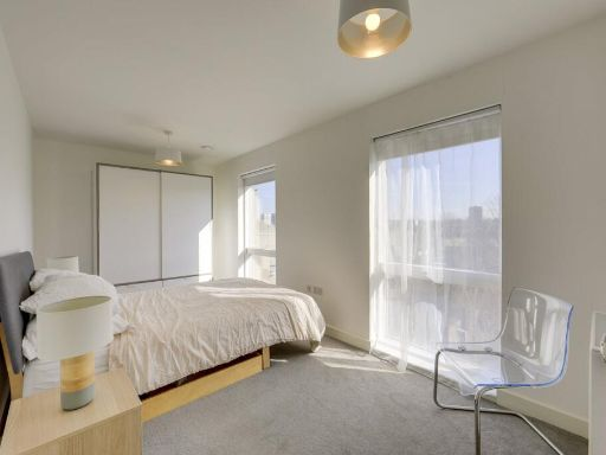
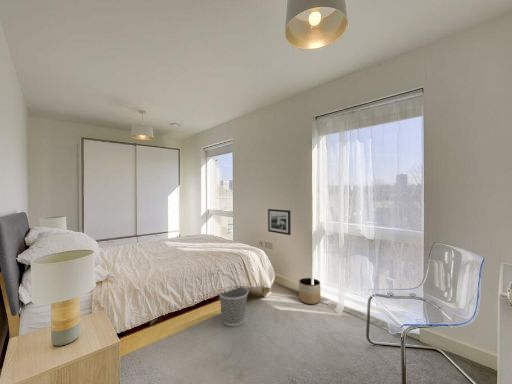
+ wastebasket [217,285,249,327]
+ planter [298,277,322,305]
+ picture frame [267,208,292,236]
